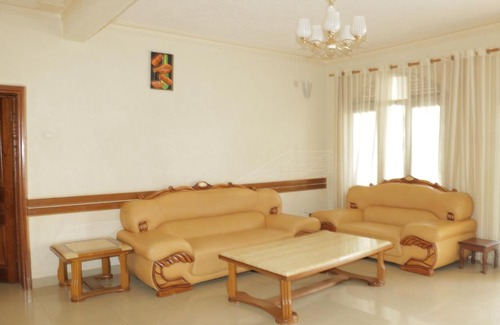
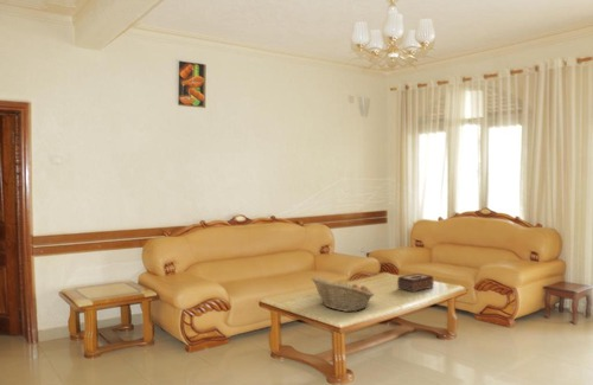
+ tissue box [396,272,435,294]
+ fruit basket [311,276,375,313]
